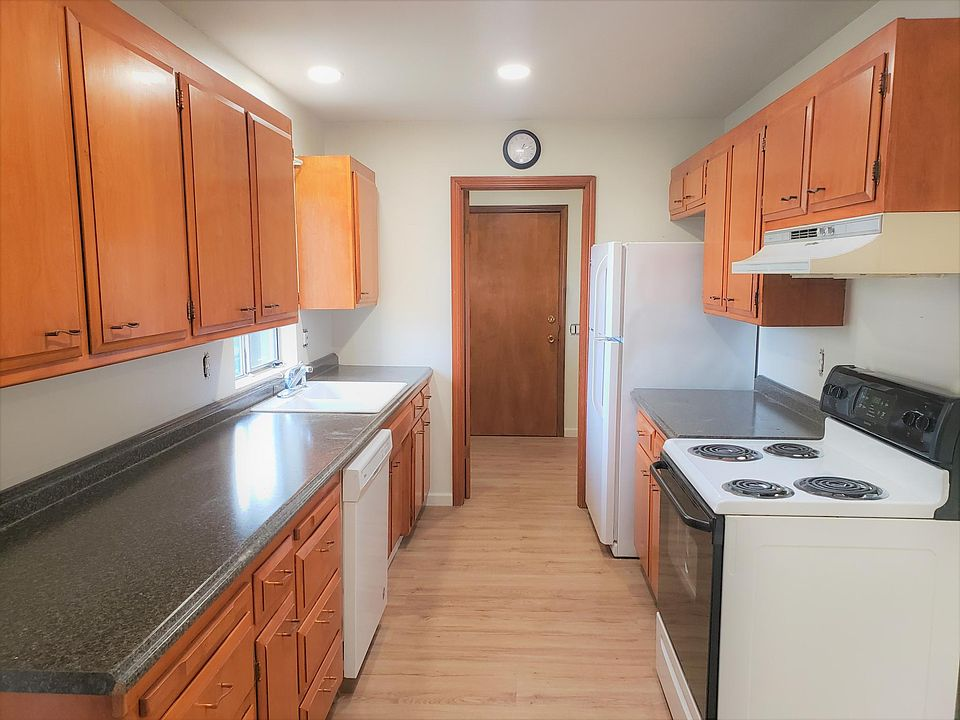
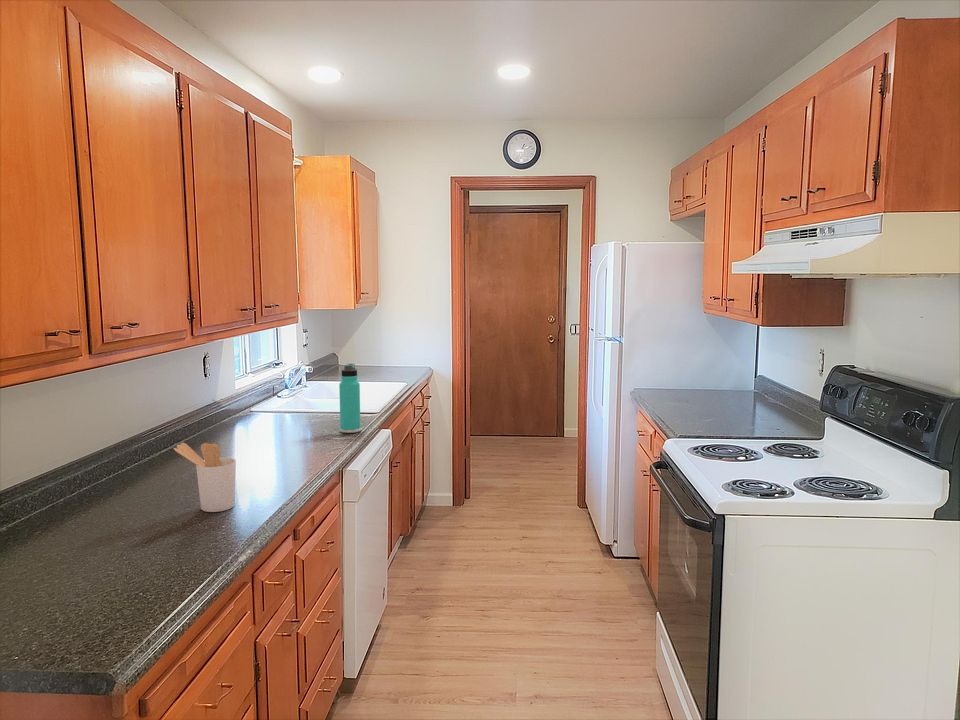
+ thermos bottle [338,363,362,434]
+ utensil holder [173,442,237,513]
